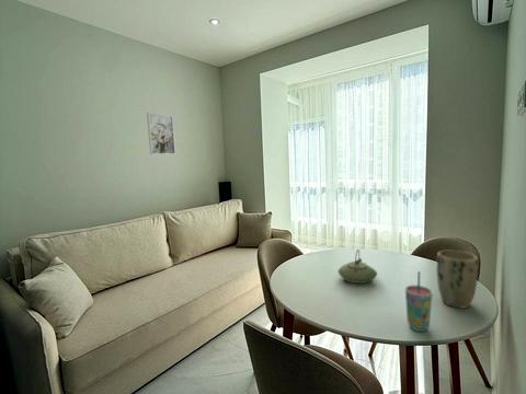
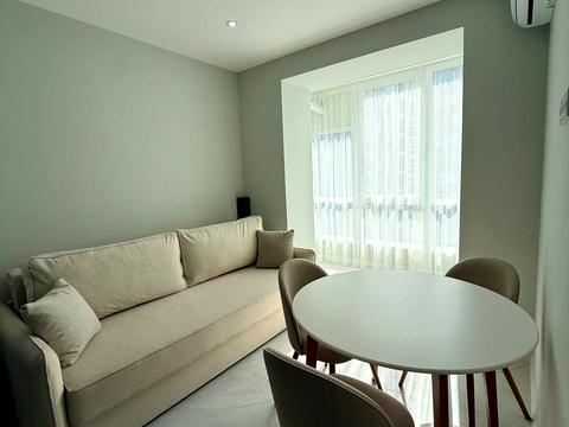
- plant pot [435,250,479,310]
- cup [404,270,434,333]
- wall art [146,112,176,155]
- teapot [338,248,378,285]
